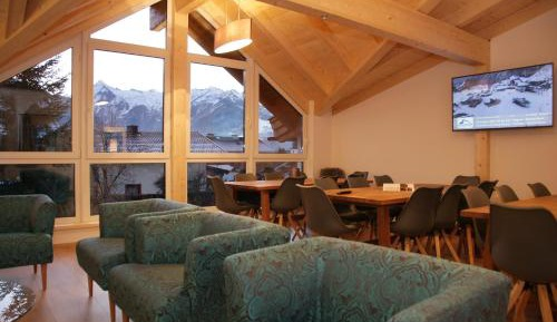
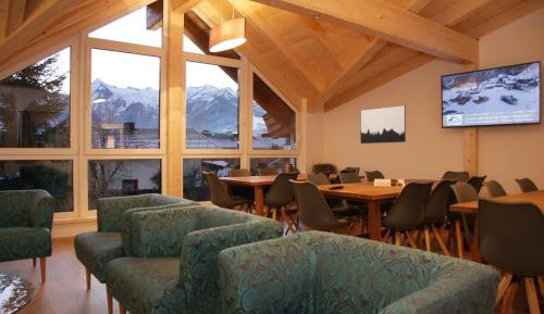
+ wall art [359,104,407,145]
